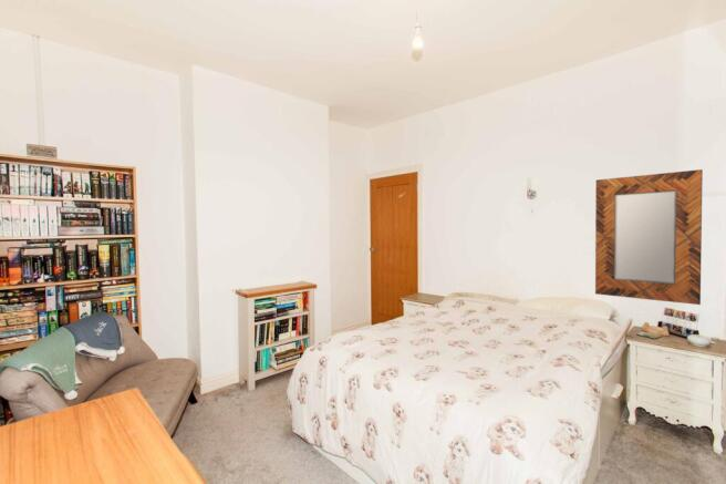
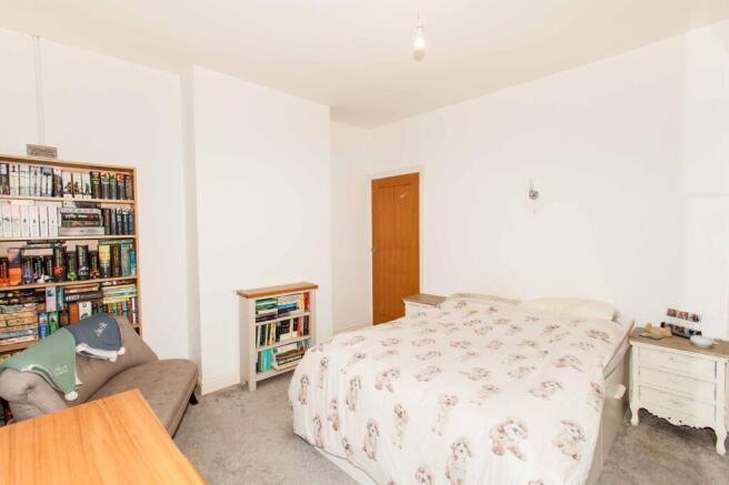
- home mirror [594,168,704,306]
